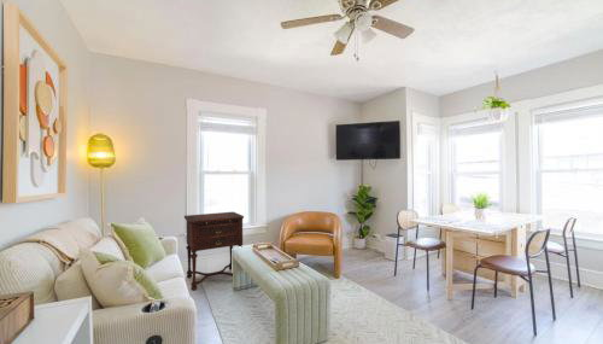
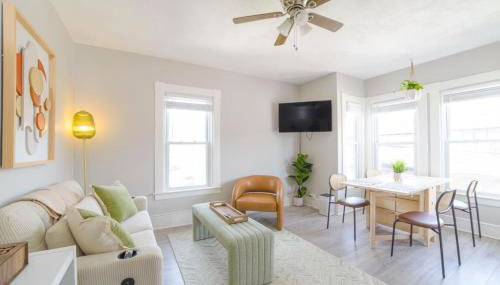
- side table [183,210,245,292]
